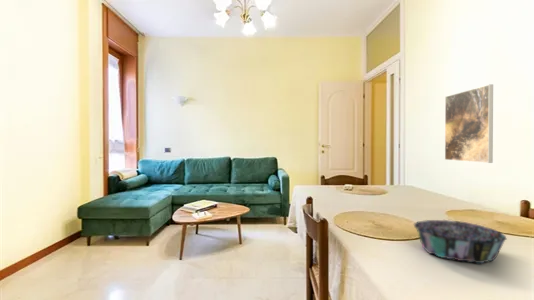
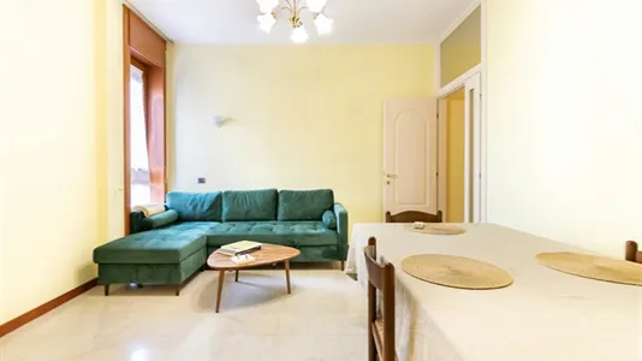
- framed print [444,84,494,164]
- decorative bowl [413,219,508,264]
